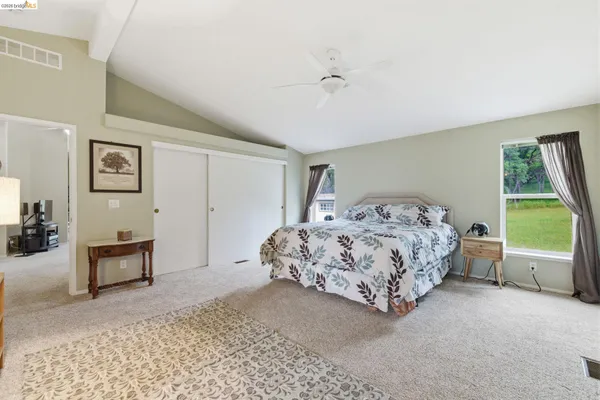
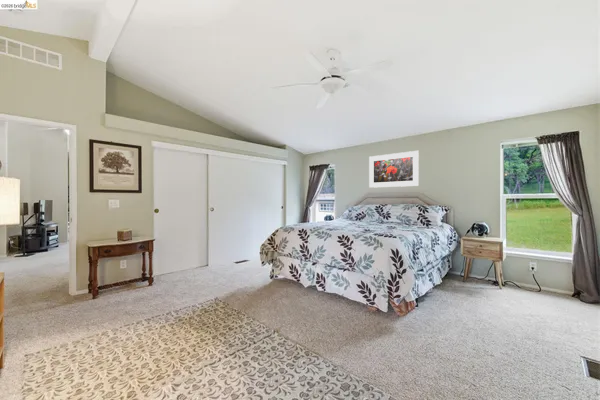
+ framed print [368,150,420,189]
